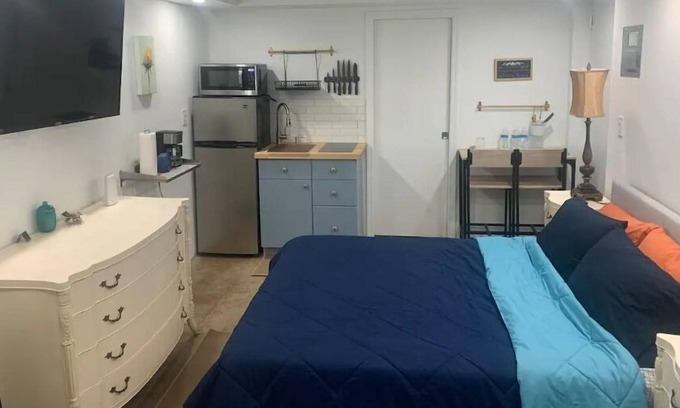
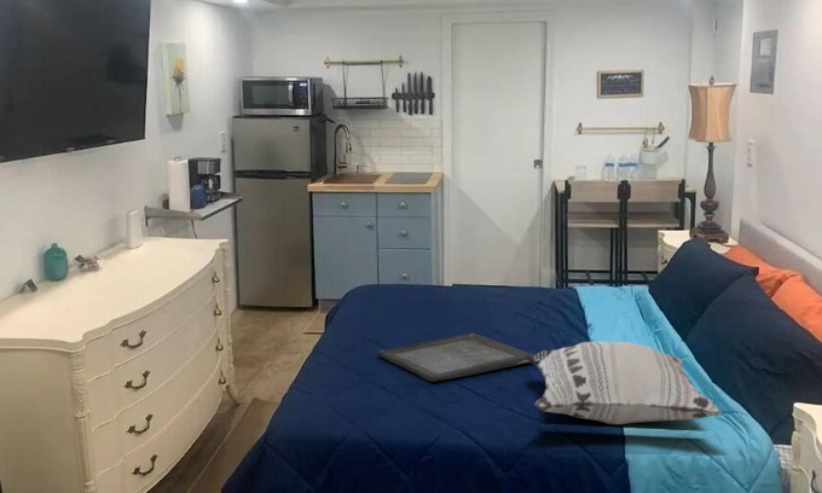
+ decorative pillow [528,341,724,425]
+ serving tray [376,332,537,383]
